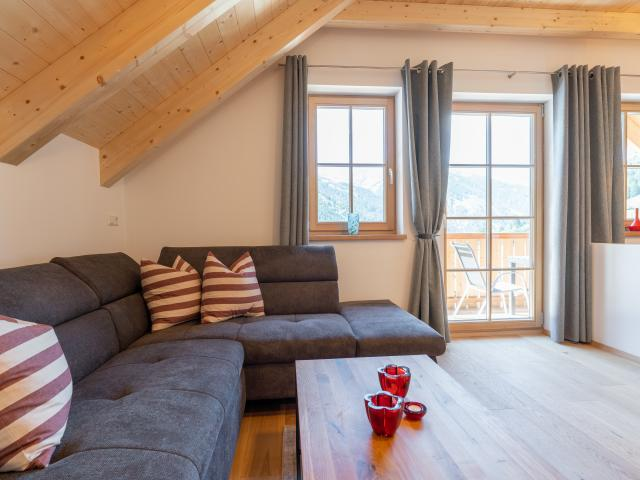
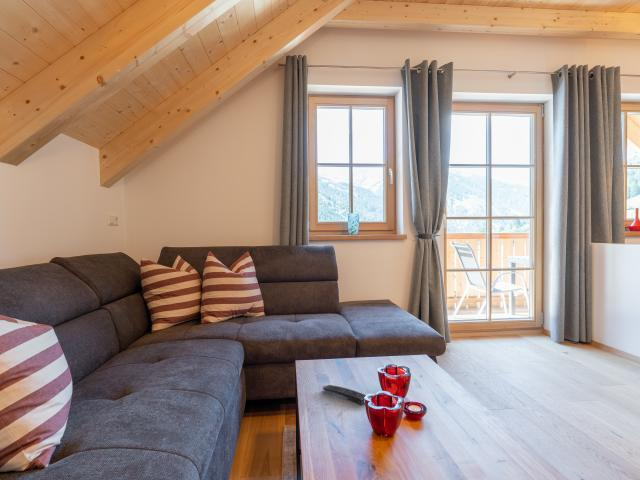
+ remote control [322,384,367,405]
